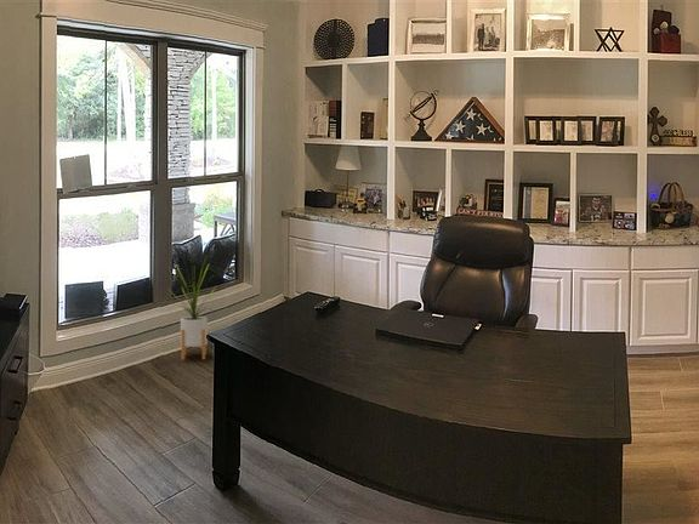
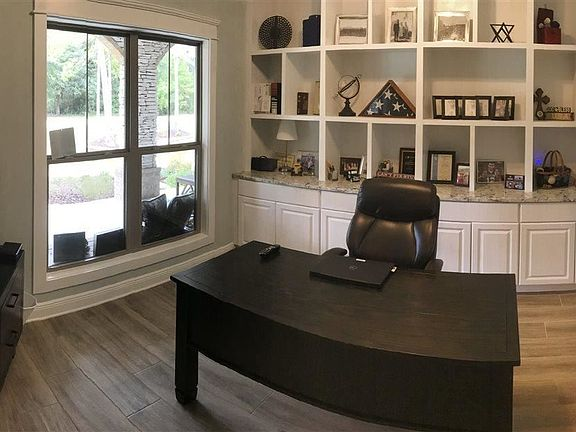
- house plant [166,255,223,361]
